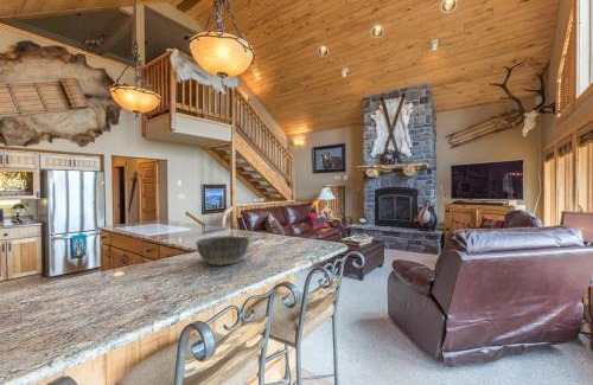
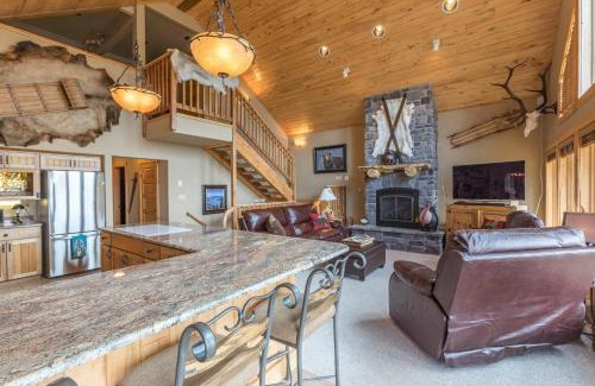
- bowl [195,235,250,267]
